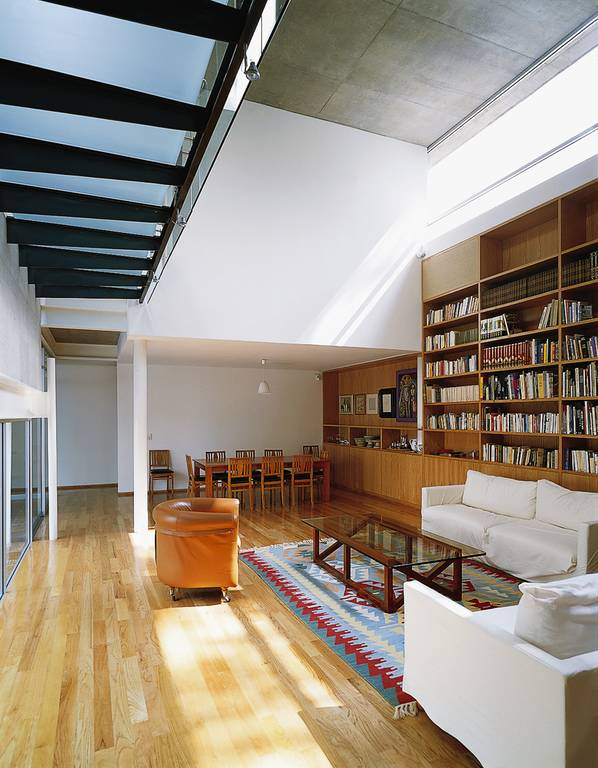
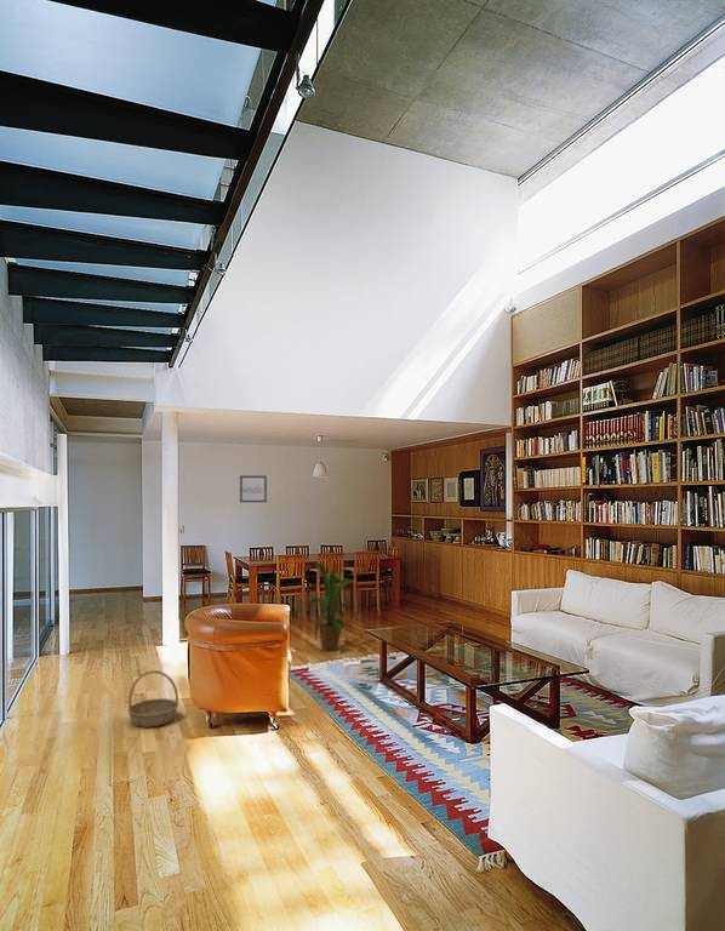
+ house plant [304,561,361,653]
+ basket [127,669,179,729]
+ wall art [239,475,268,503]
